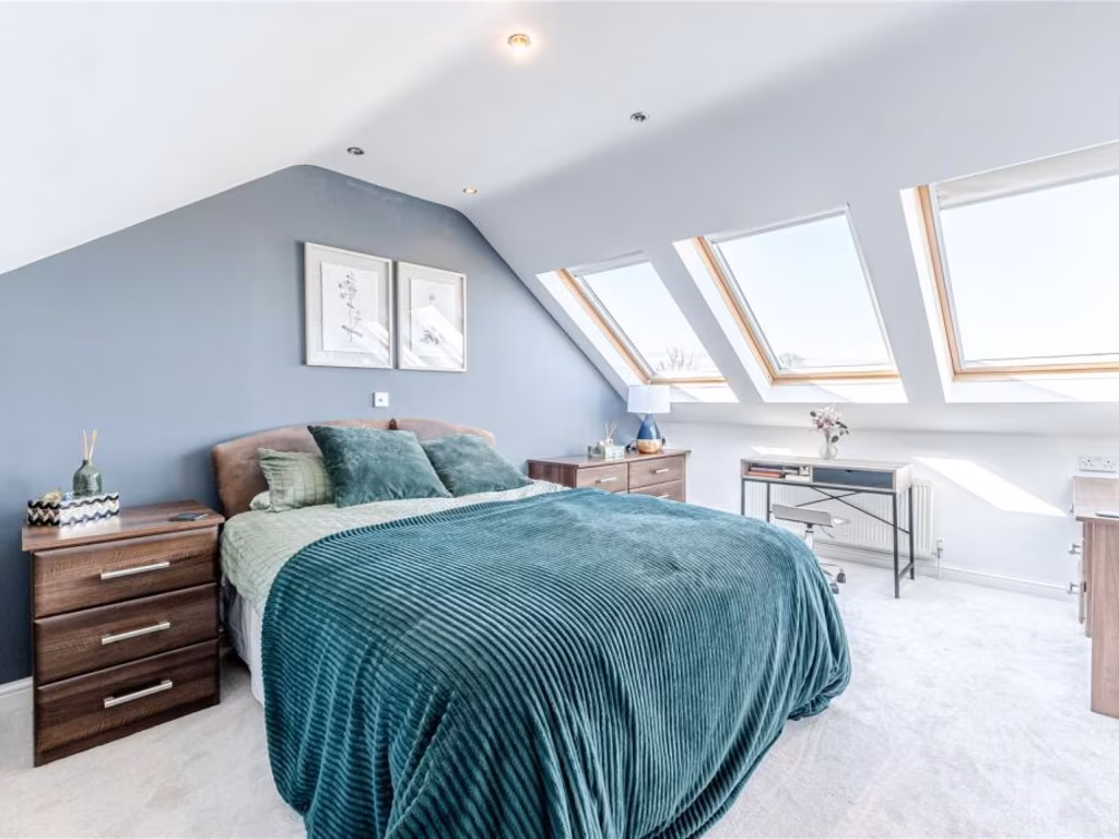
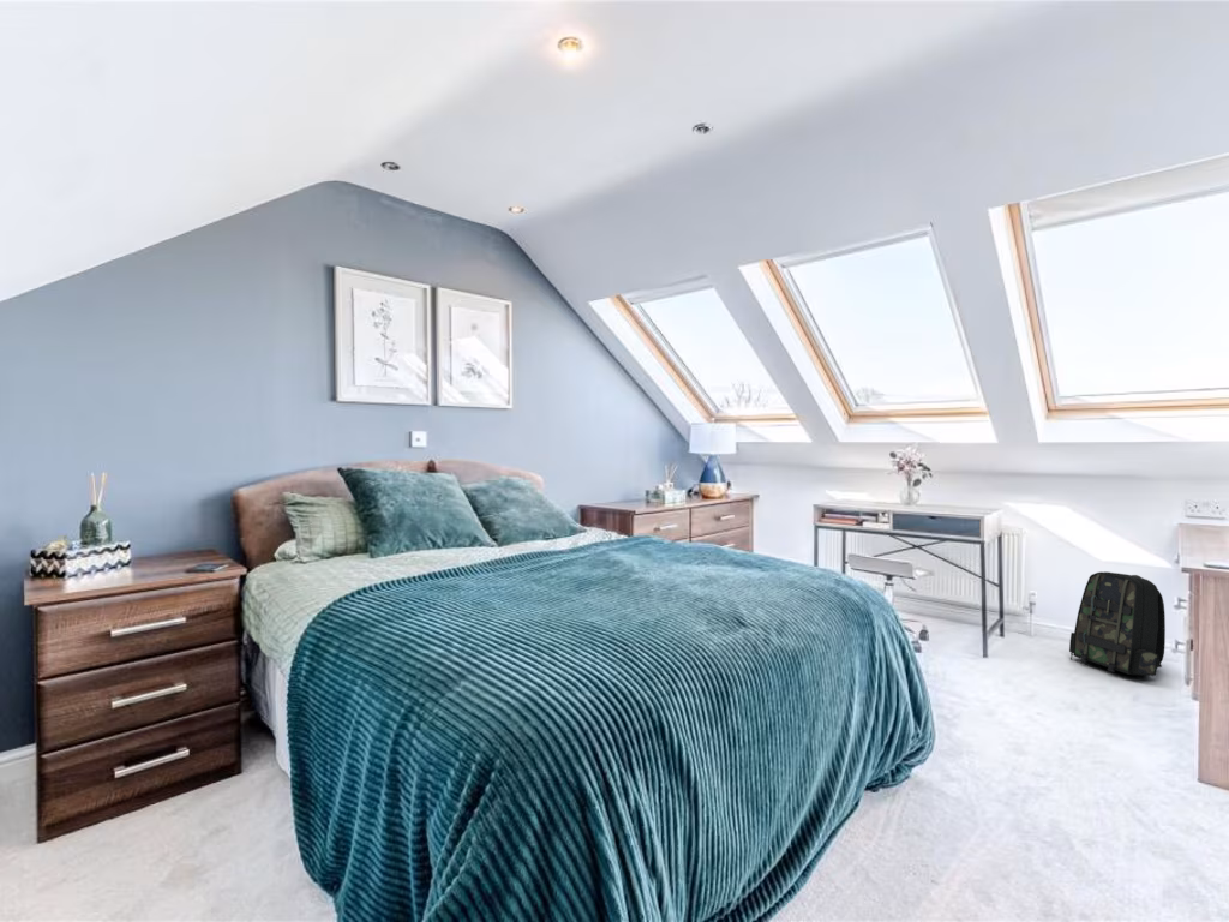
+ backpack [1068,570,1167,677]
